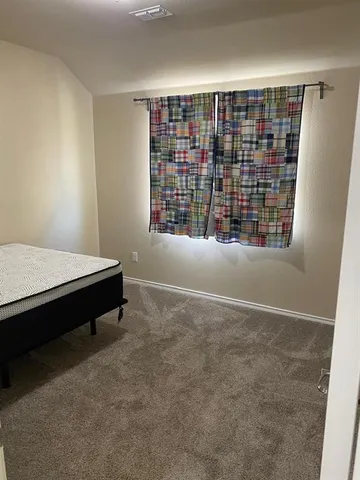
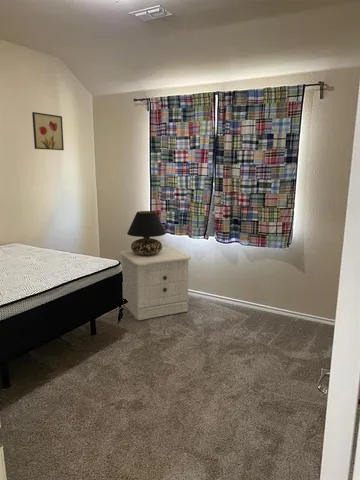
+ nightstand [119,246,192,321]
+ wall art [31,111,65,151]
+ table lamp [126,210,167,255]
